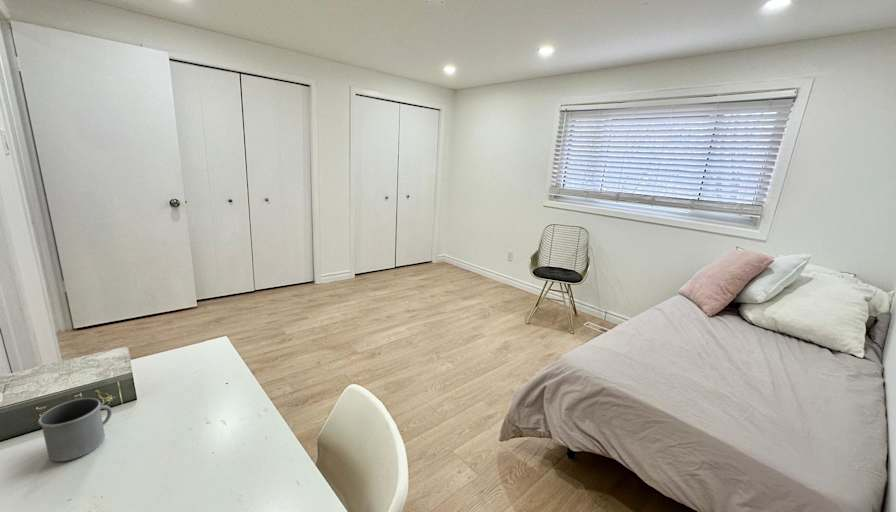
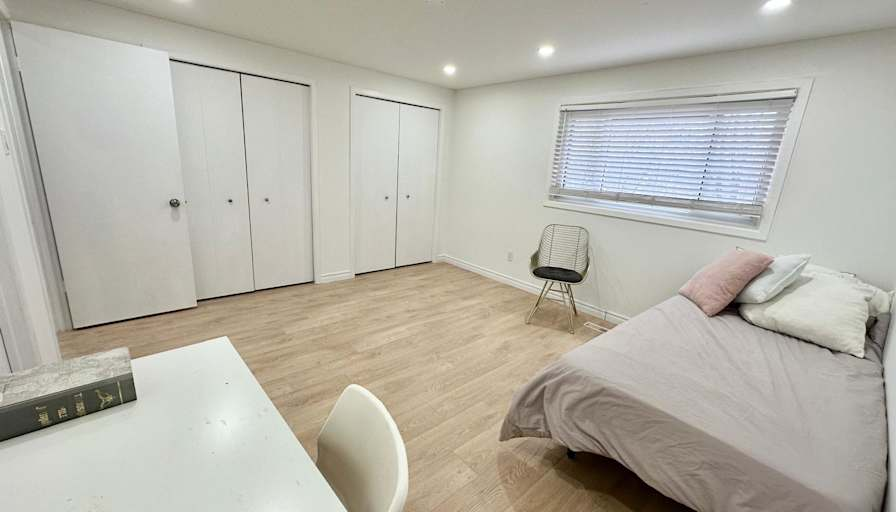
- mug [37,397,113,462]
